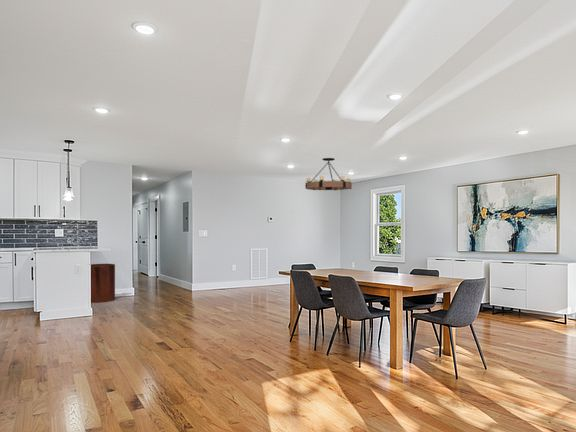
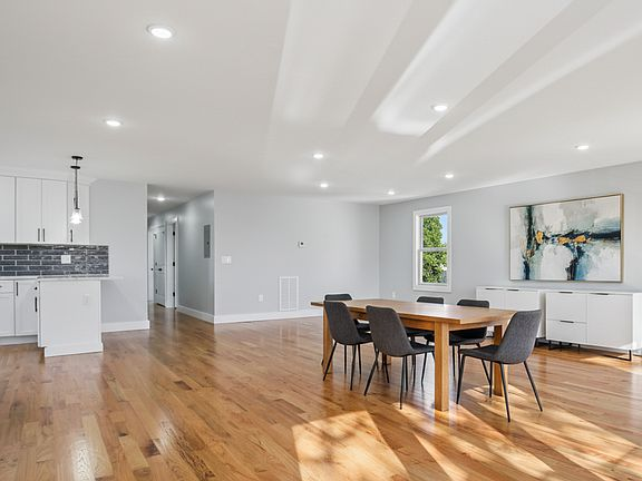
- trash can [90,263,116,304]
- chandelier [304,157,353,191]
